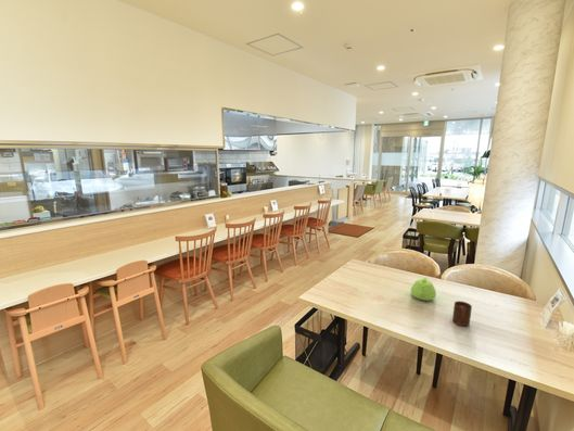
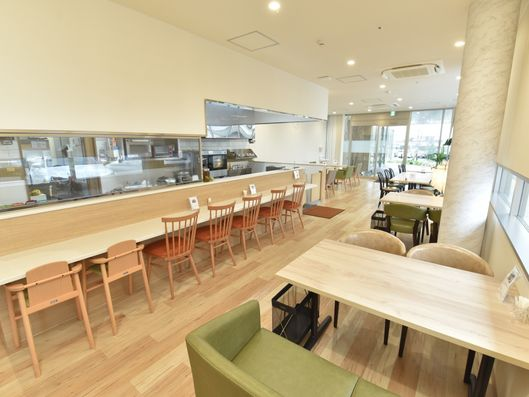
- teapot [410,277,437,302]
- cup [451,300,473,327]
